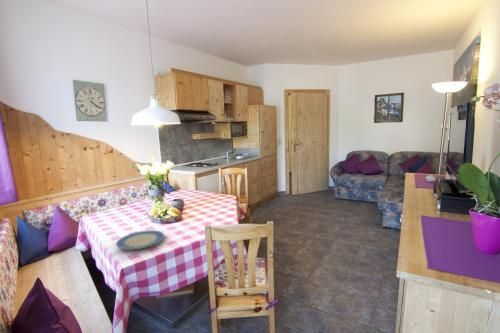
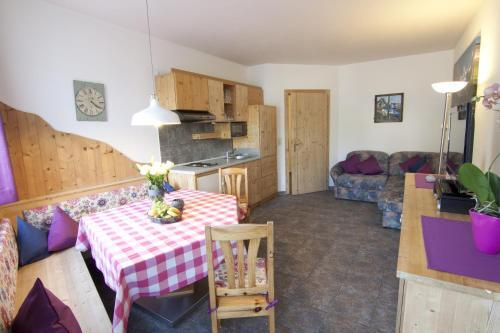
- plate [115,229,165,250]
